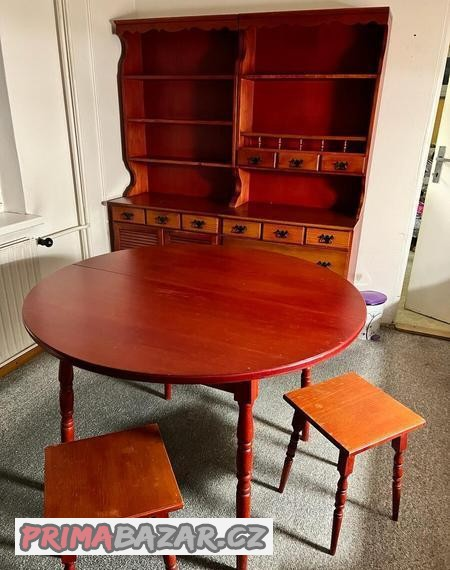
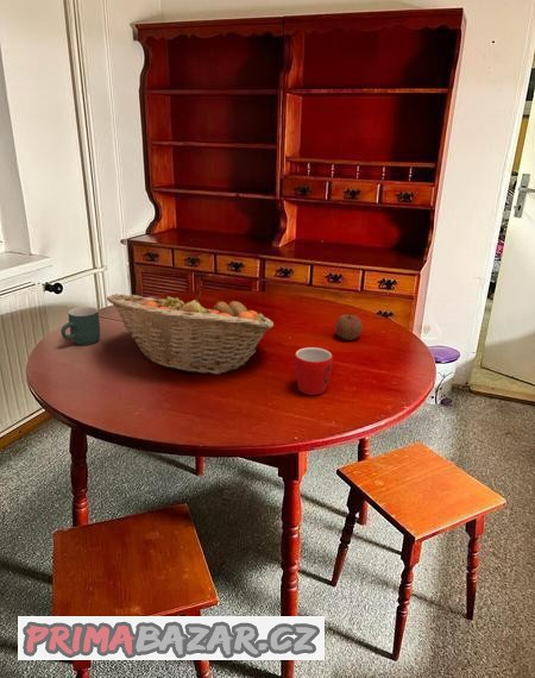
+ fruit basket [106,290,275,376]
+ mug [292,346,334,396]
+ mug [59,306,101,346]
+ apple [334,314,364,341]
